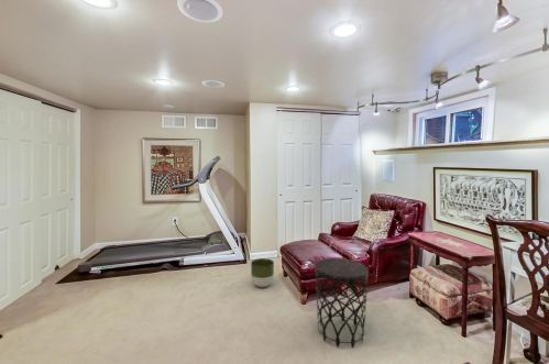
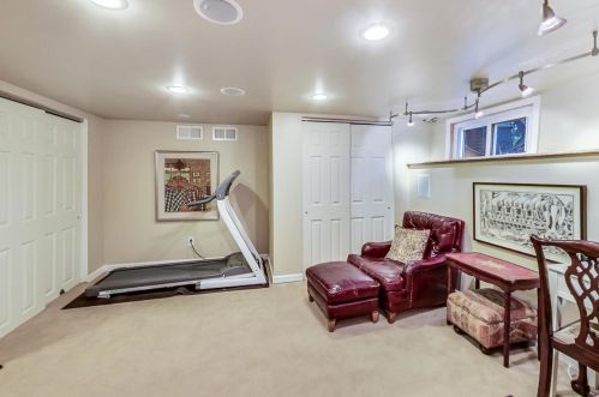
- side table [314,257,370,349]
- planter [250,257,275,288]
